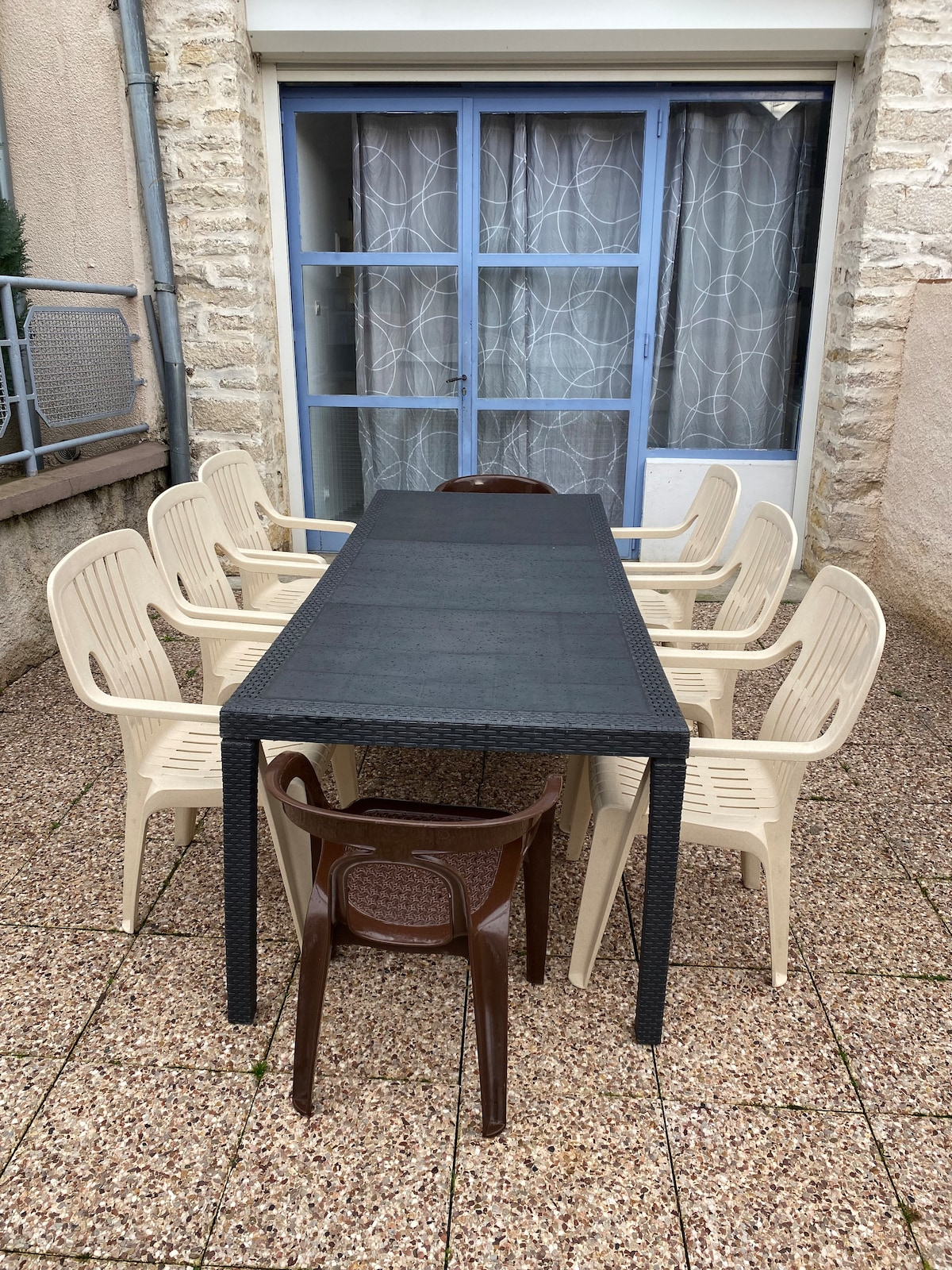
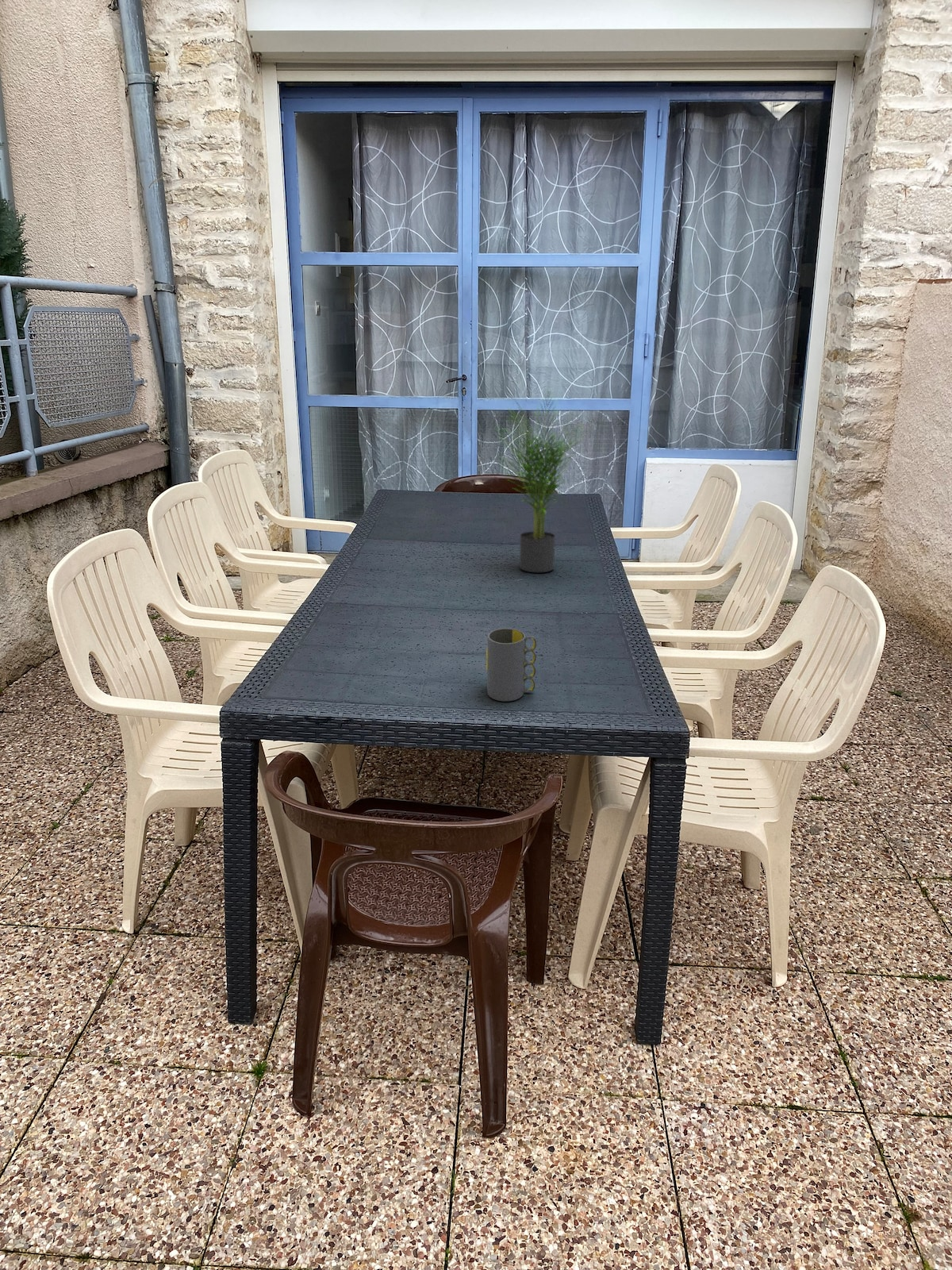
+ mug [486,627,537,702]
+ potted plant [492,388,588,573]
